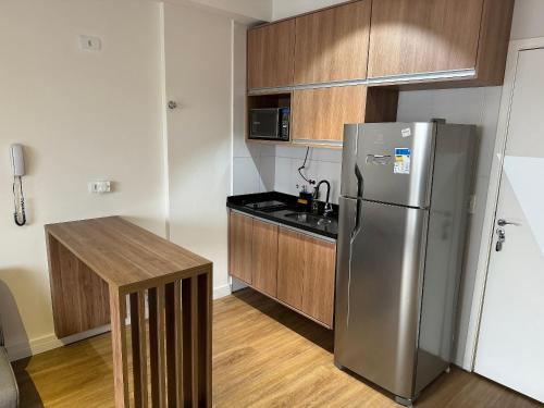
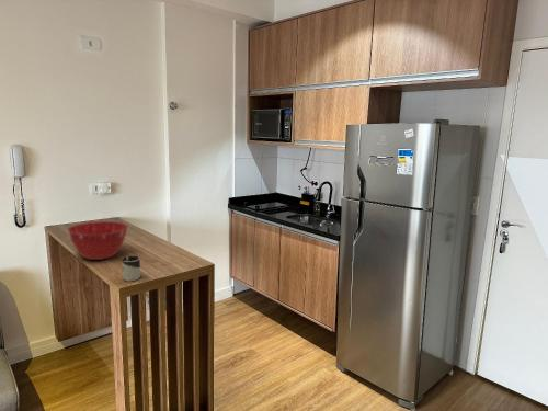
+ mixing bowl [67,220,129,261]
+ cup [122,255,141,283]
